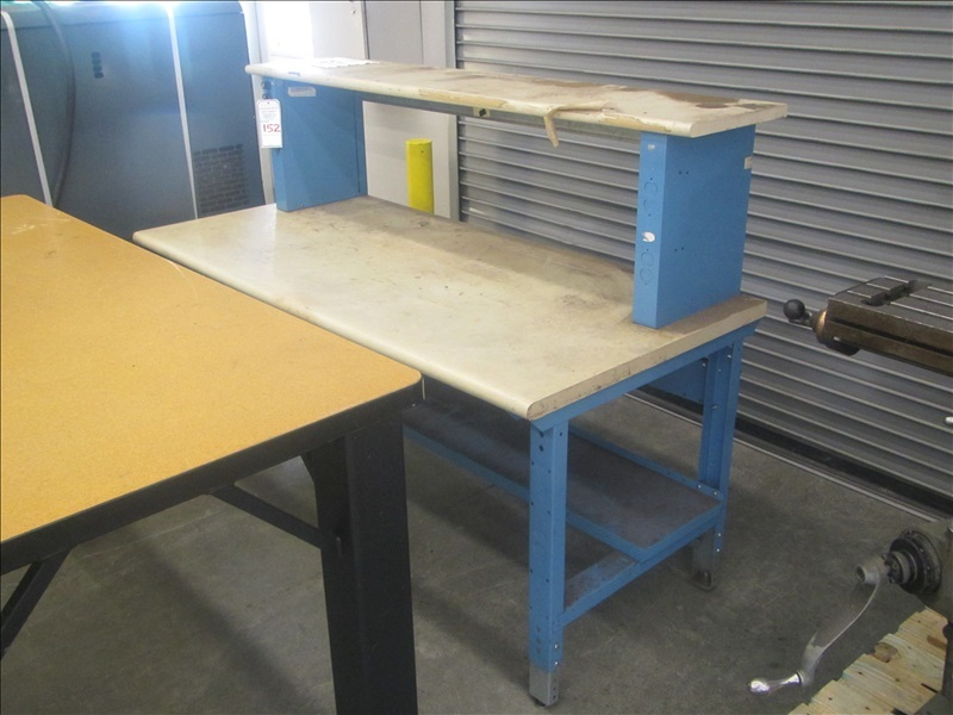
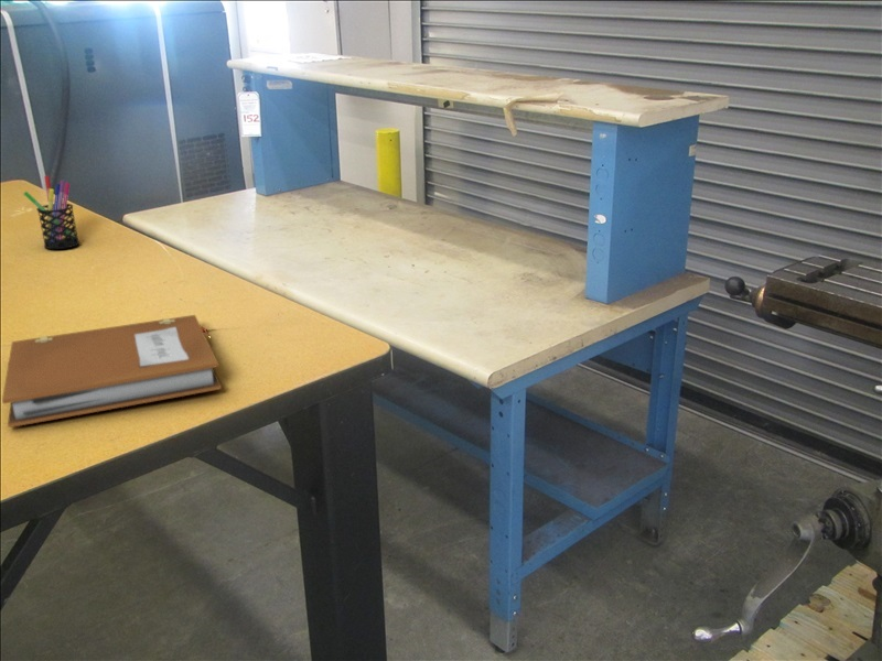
+ pen holder [23,175,80,250]
+ notebook [1,314,223,429]
